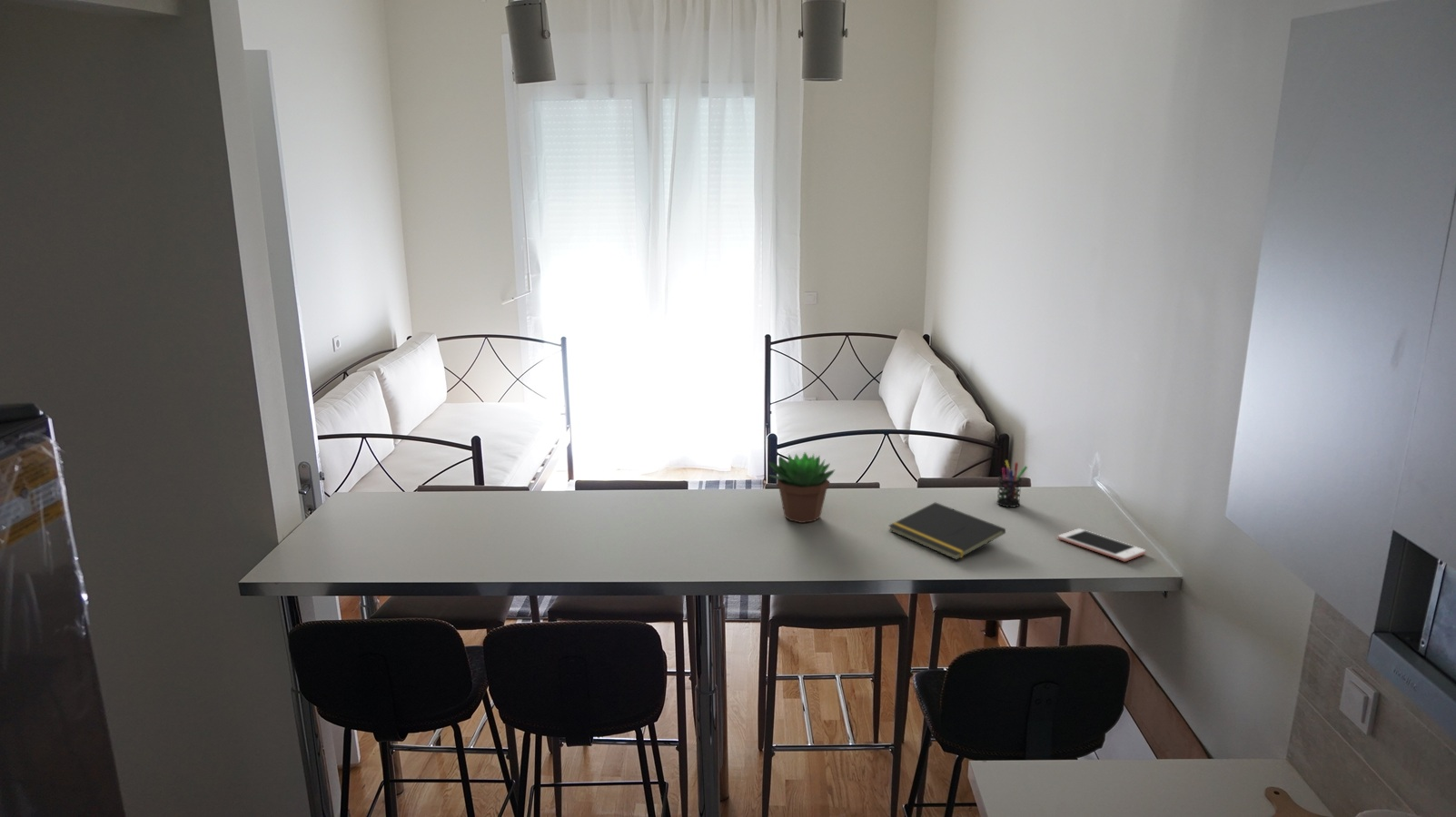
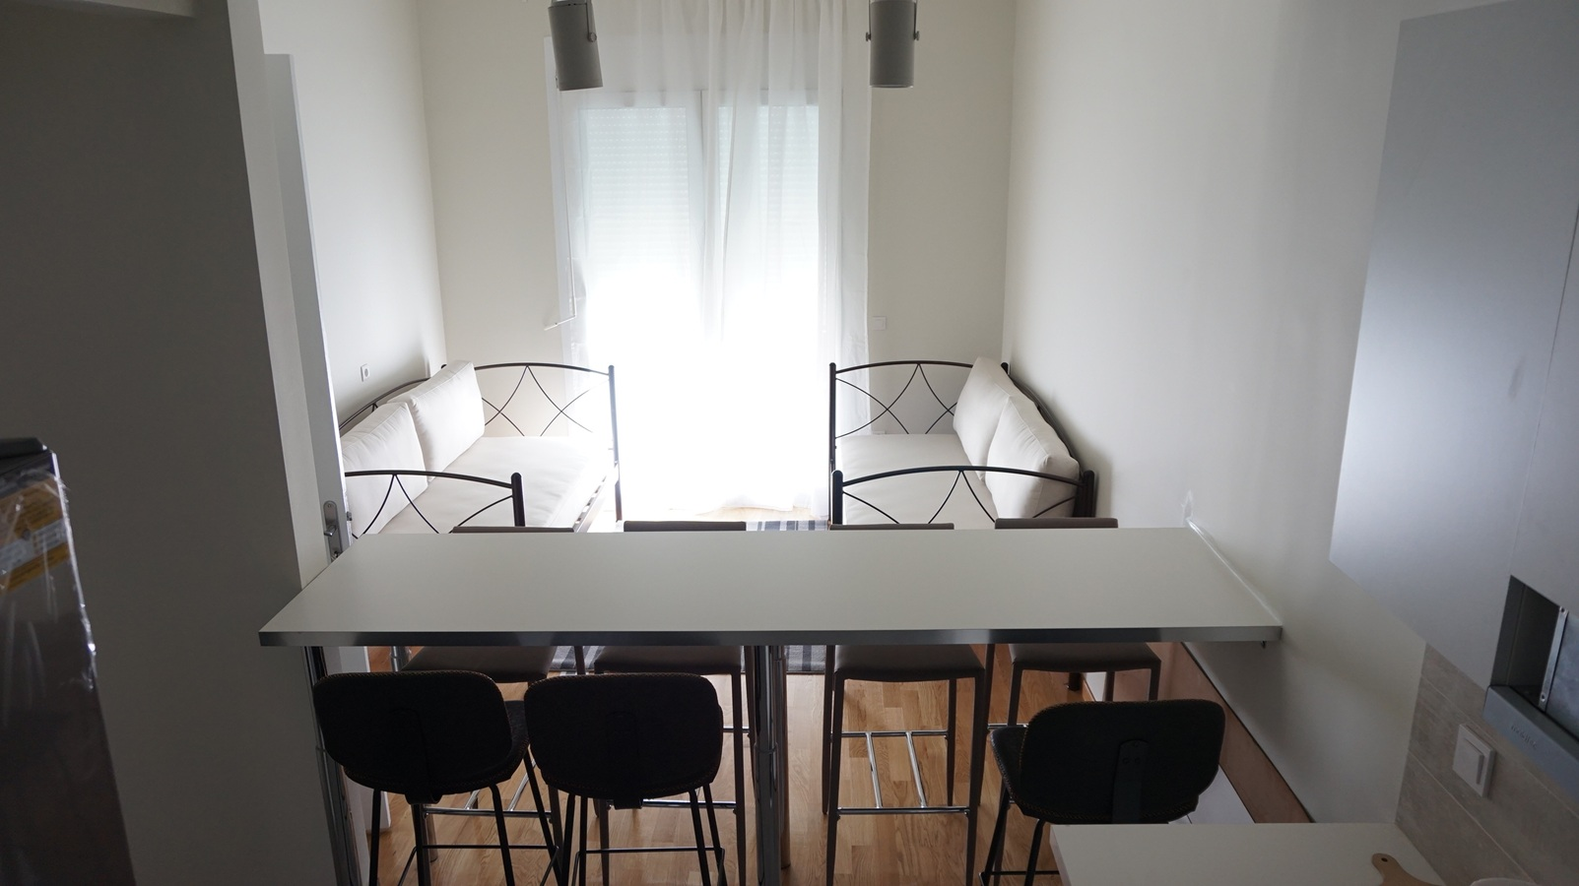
- cell phone [1057,527,1146,562]
- pen holder [995,459,1028,508]
- succulent plant [768,451,837,524]
- notepad [887,501,1006,561]
